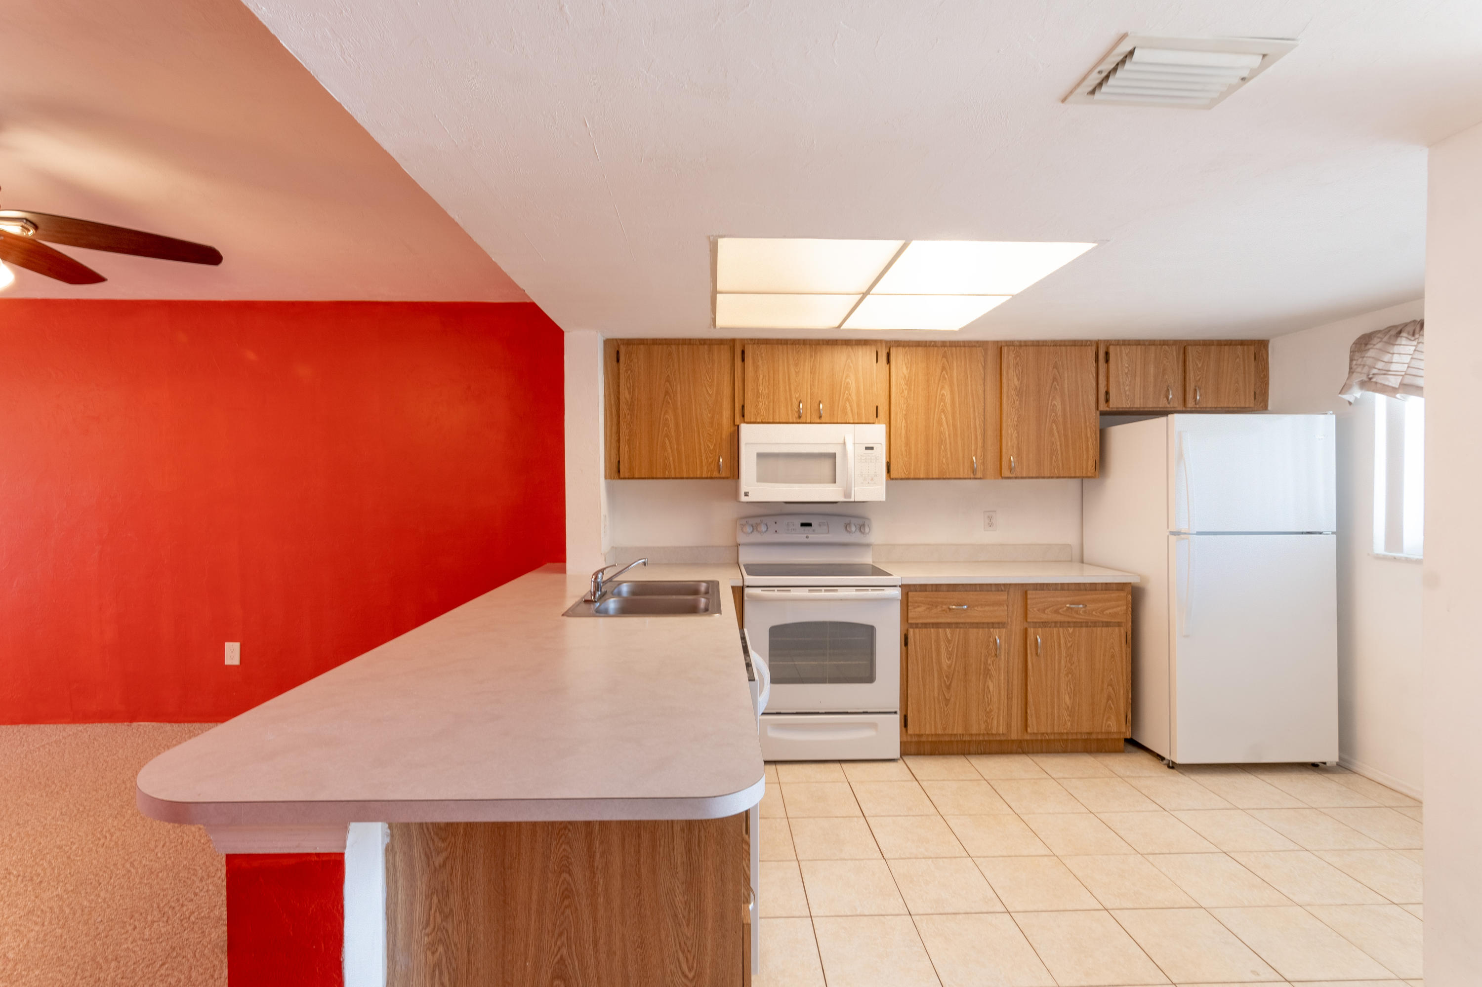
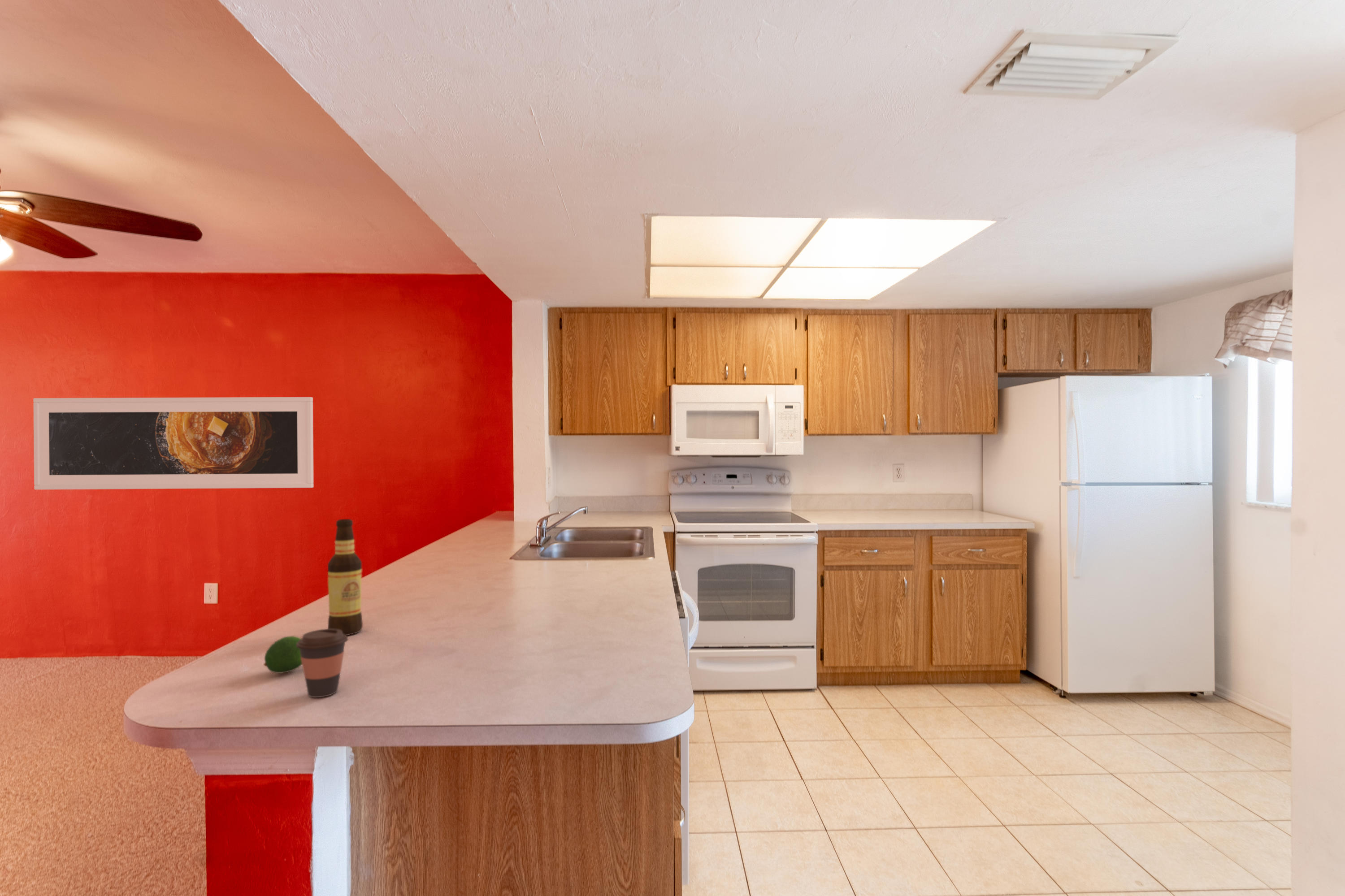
+ bottle [327,519,363,636]
+ fruit [263,636,302,674]
+ coffee cup [296,628,349,698]
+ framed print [33,397,314,490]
